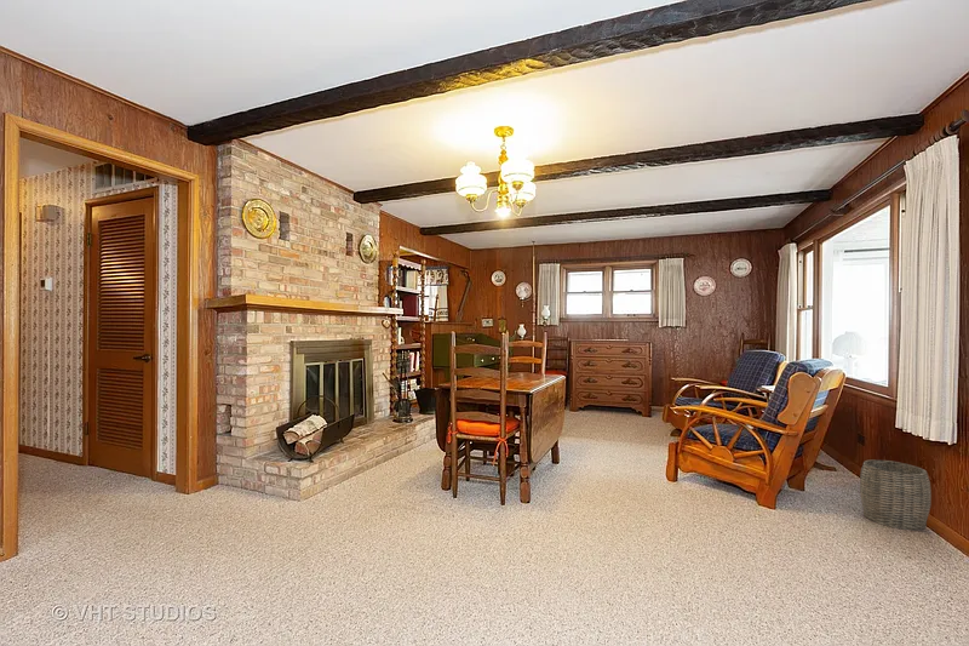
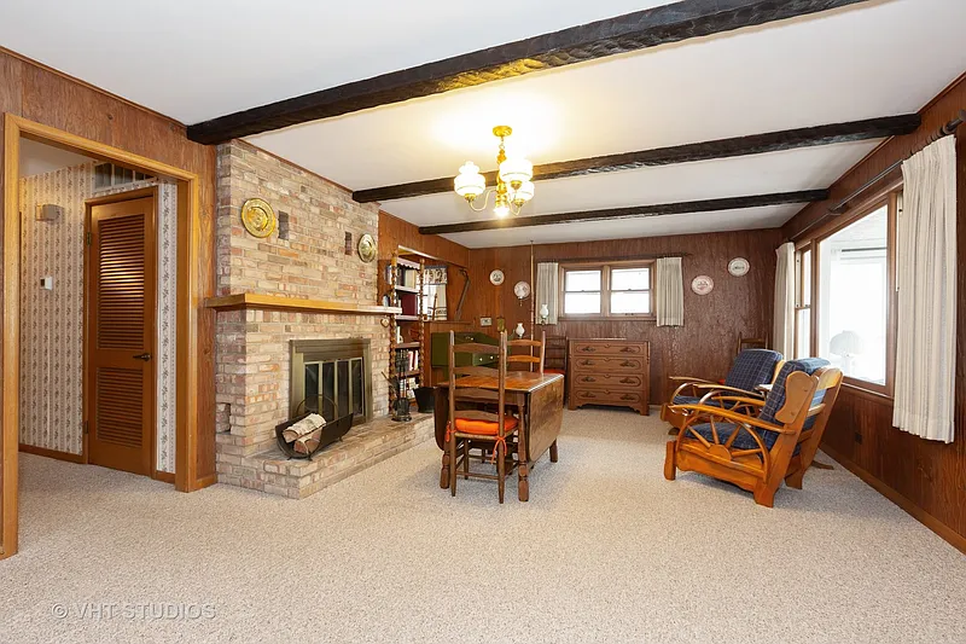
- woven basket [859,459,933,532]
